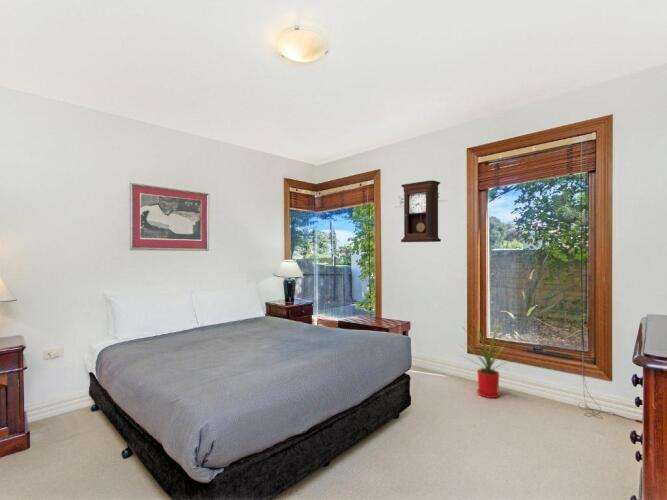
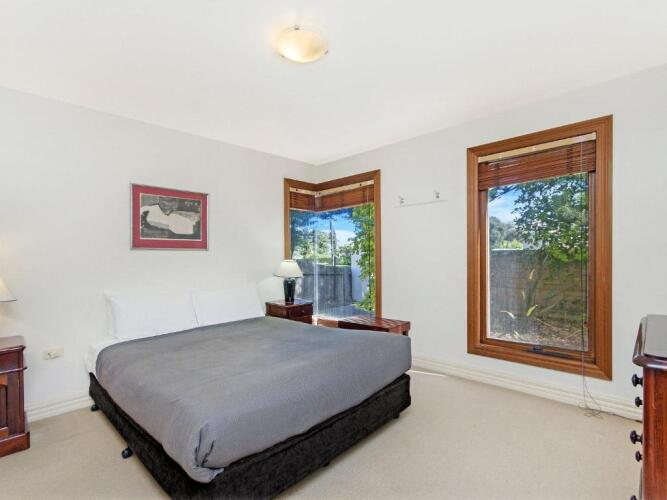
- pendulum clock [400,179,442,243]
- house plant [458,318,520,399]
